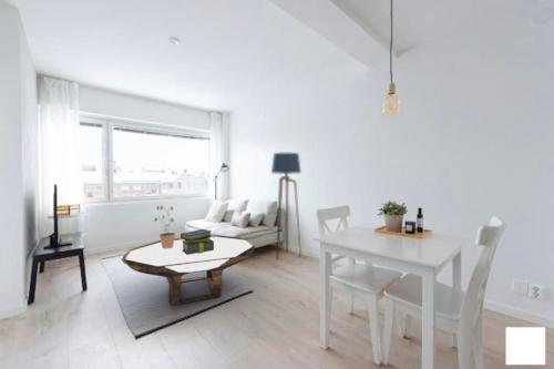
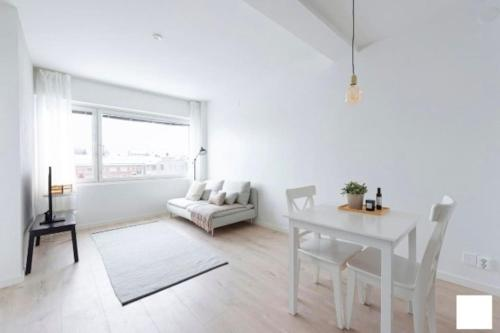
- coffee table [121,234,256,306]
- floor lamp [270,152,302,260]
- stack of books [179,228,214,255]
- potted plant [153,205,177,249]
